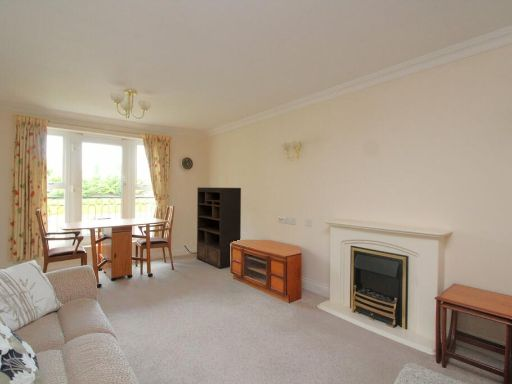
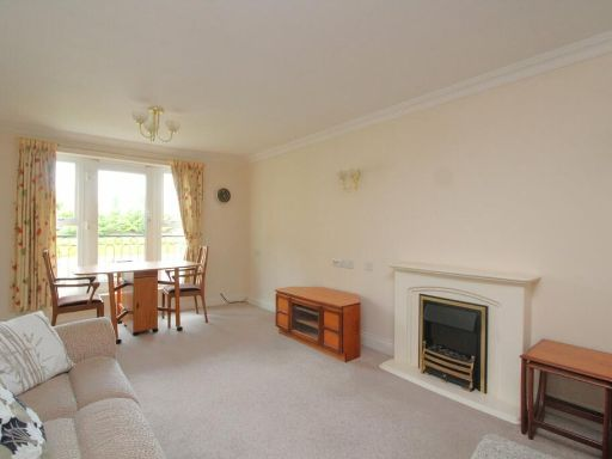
- bookshelf [196,186,242,270]
